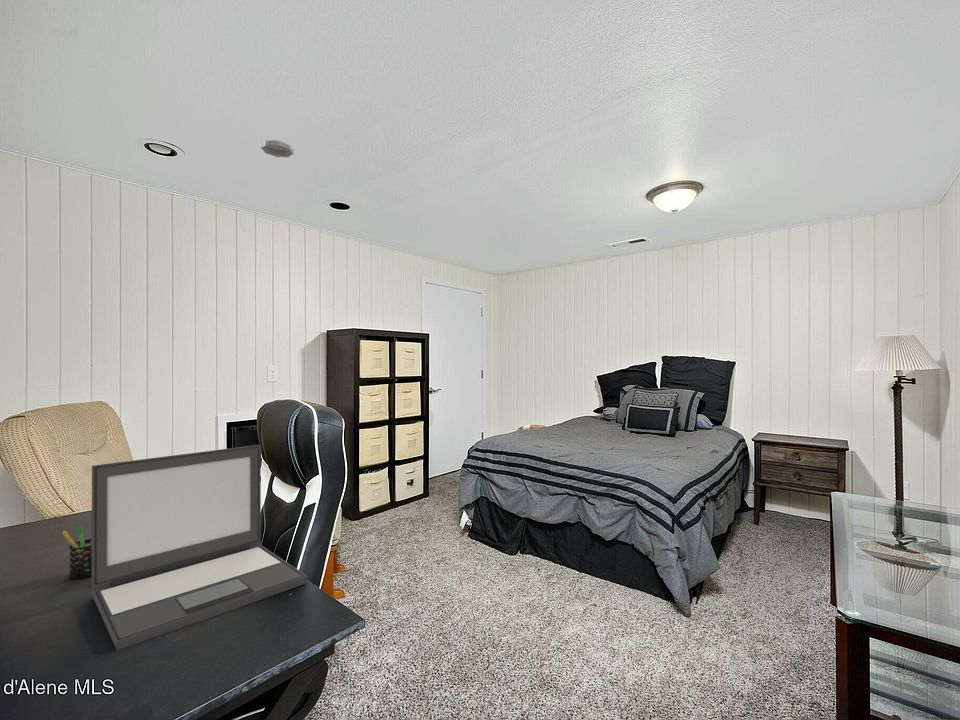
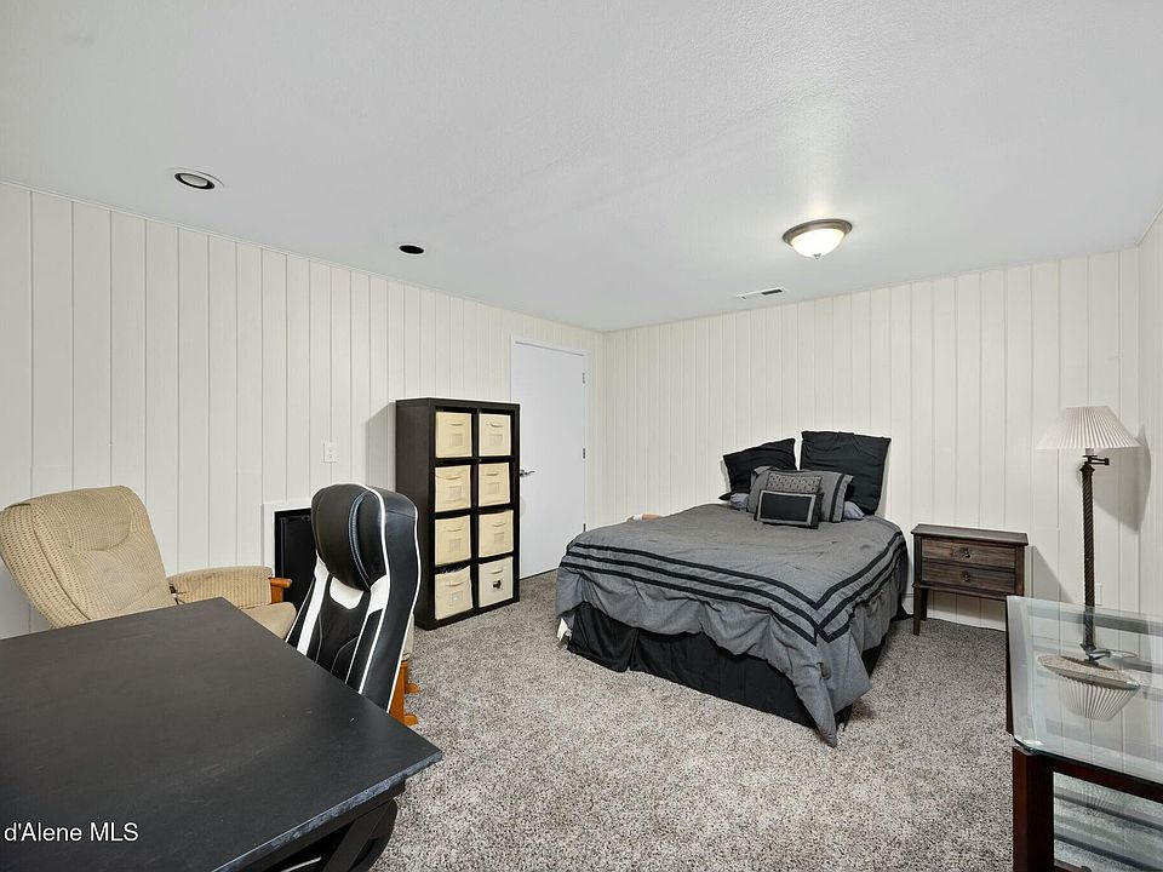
- smoke detector [260,139,295,158]
- laptop [90,444,308,651]
- pen holder [61,525,92,580]
